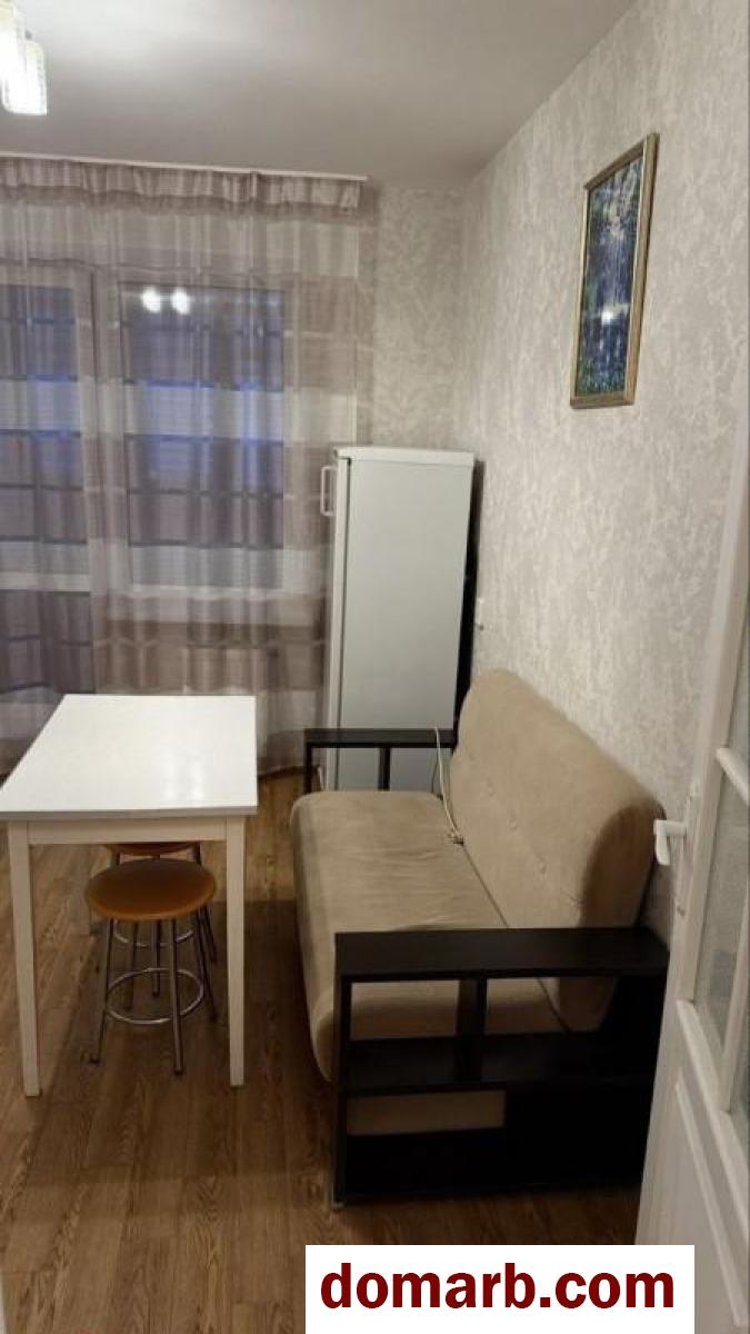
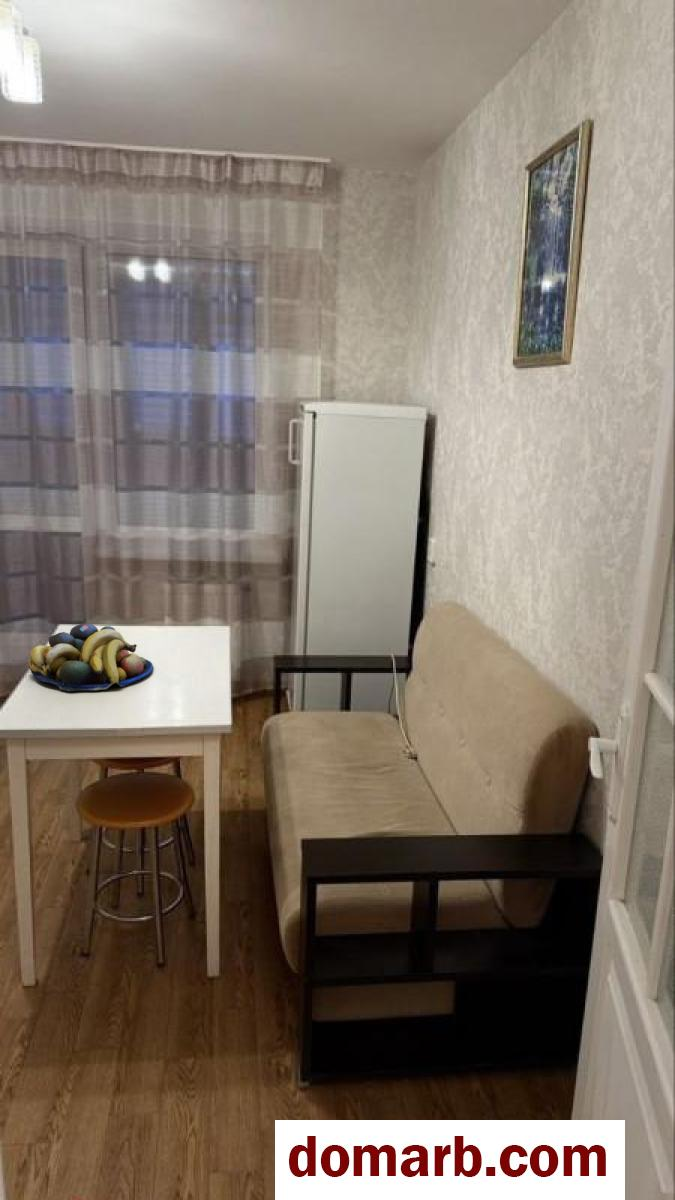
+ fruit bowl [28,622,154,692]
